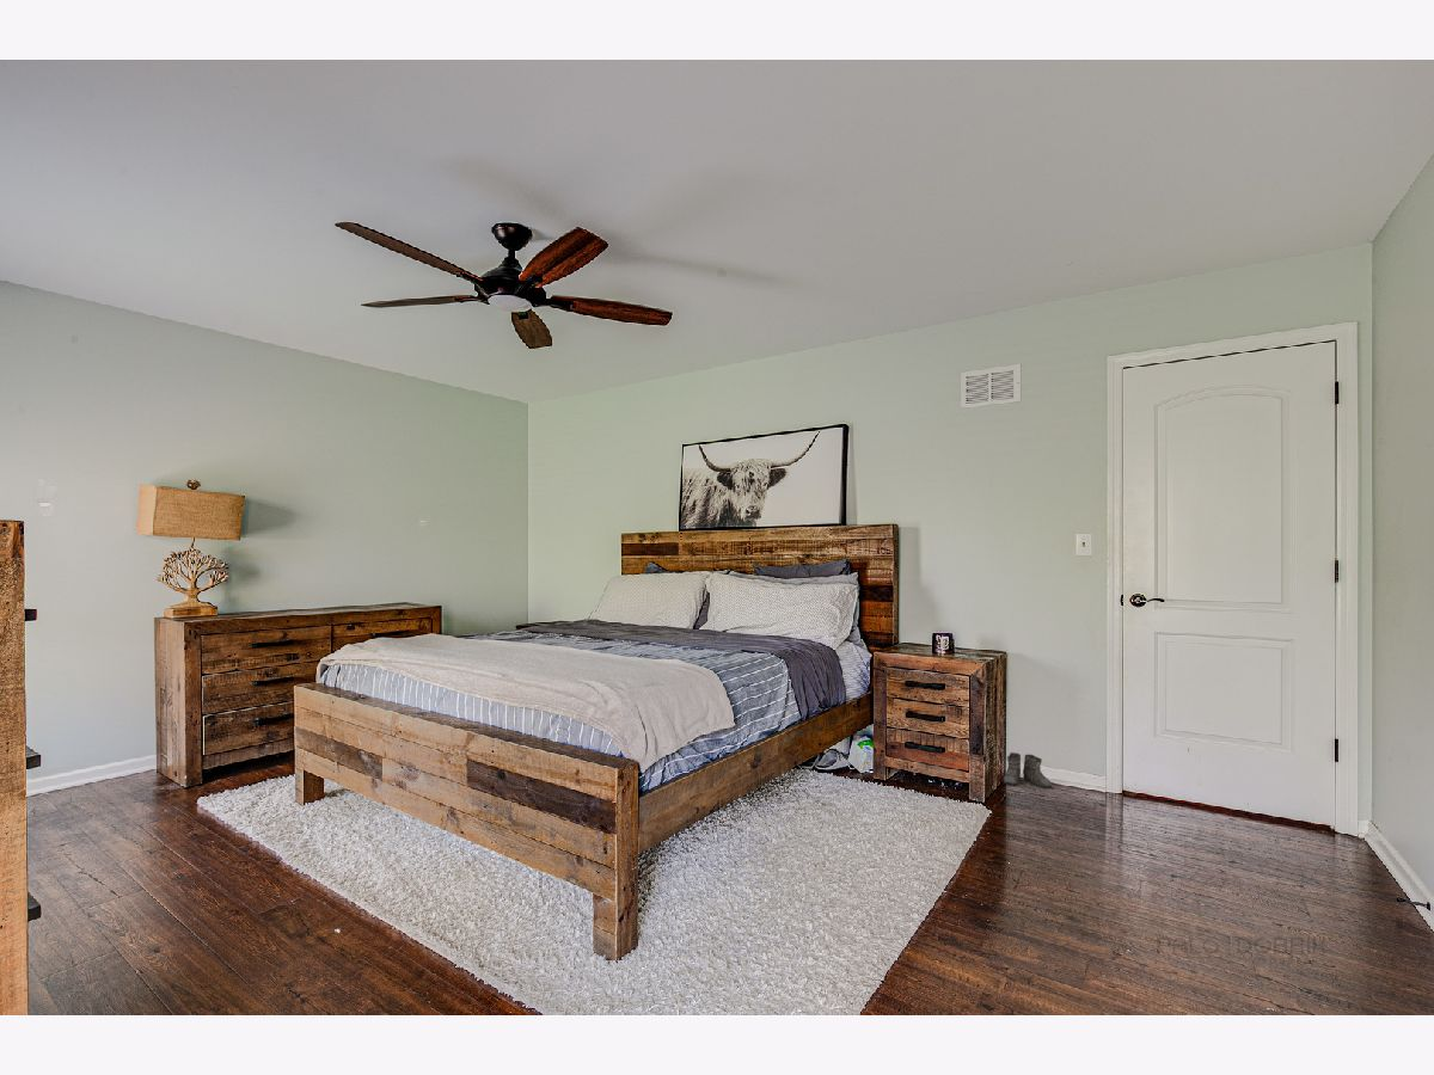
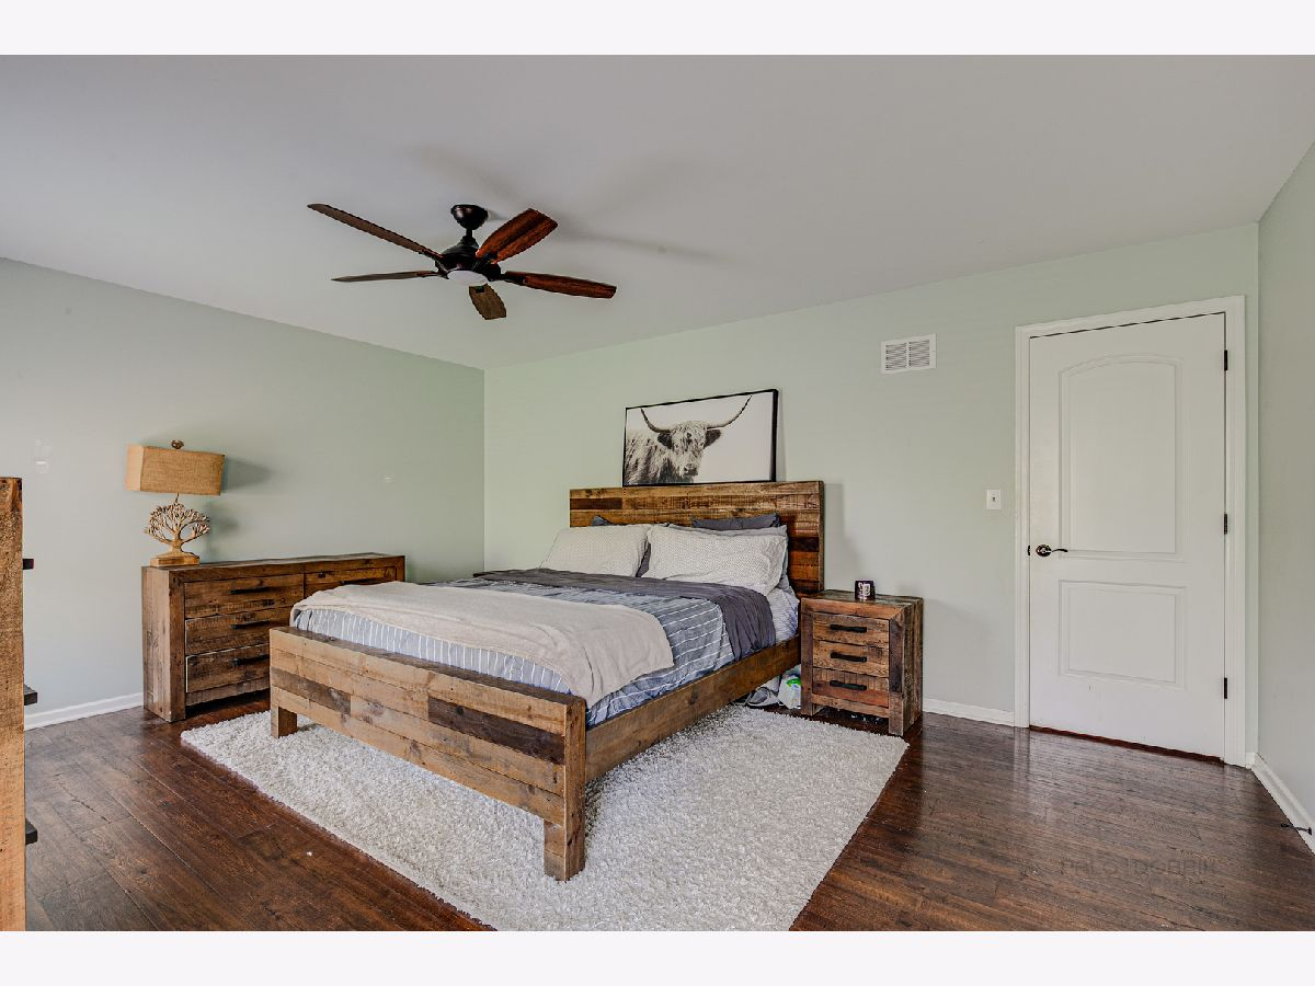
- boots [1001,751,1053,790]
